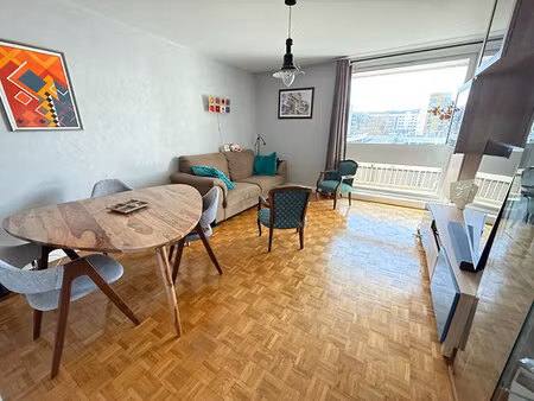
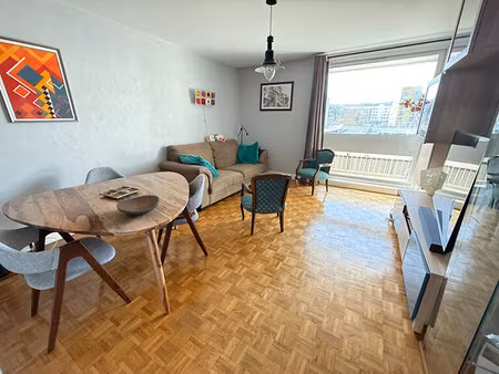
+ decorative bowl [115,194,161,217]
